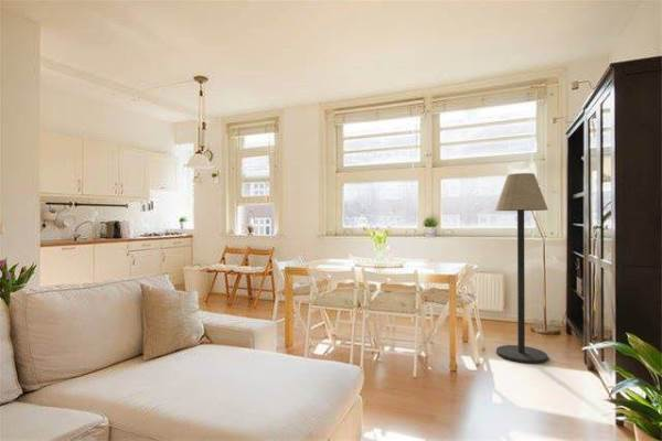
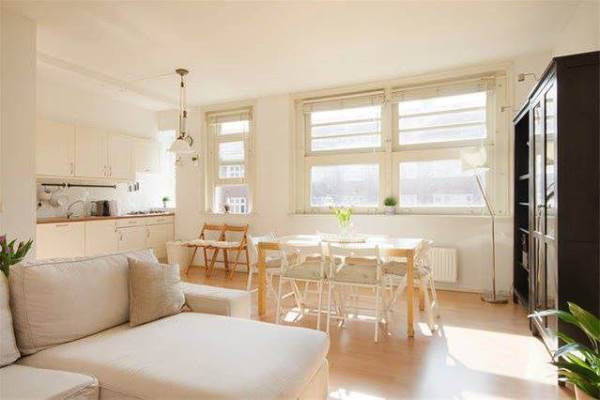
- floor lamp [494,172,548,364]
